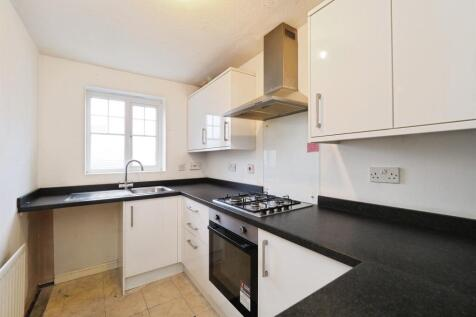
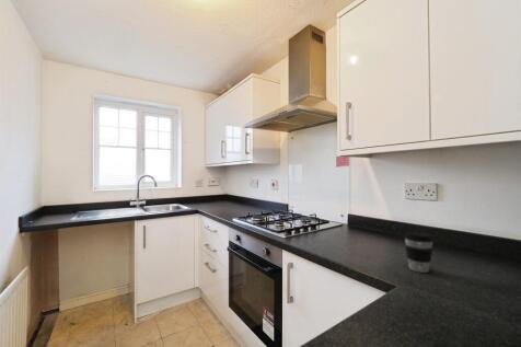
+ coffee cup [403,230,435,274]
